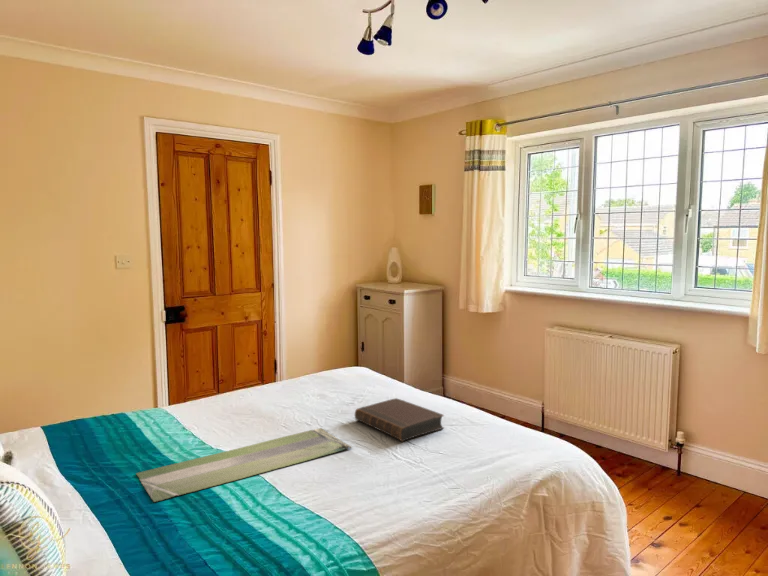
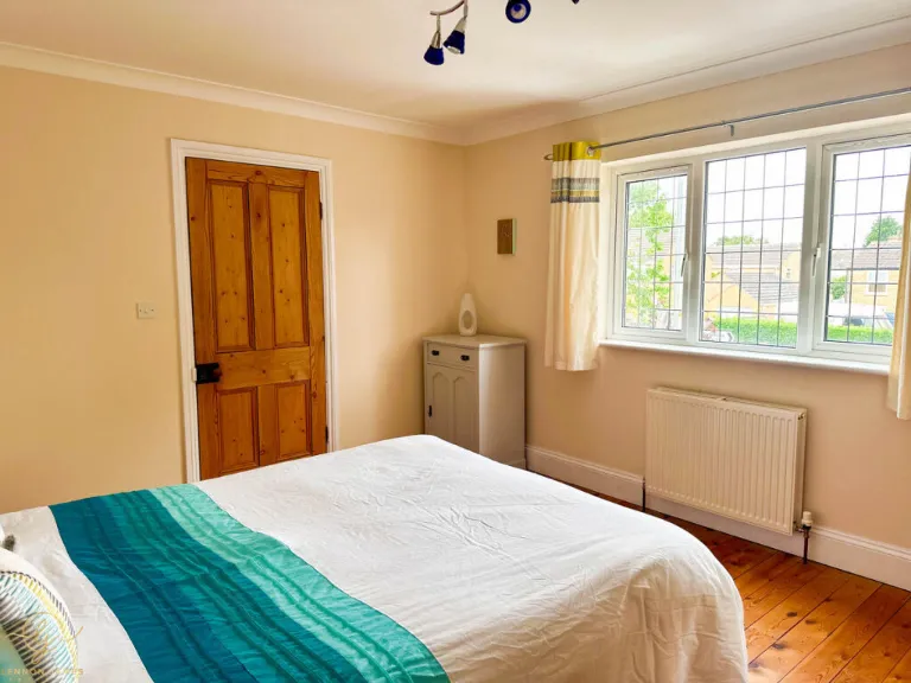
- book [354,397,445,442]
- tray [135,427,353,503]
